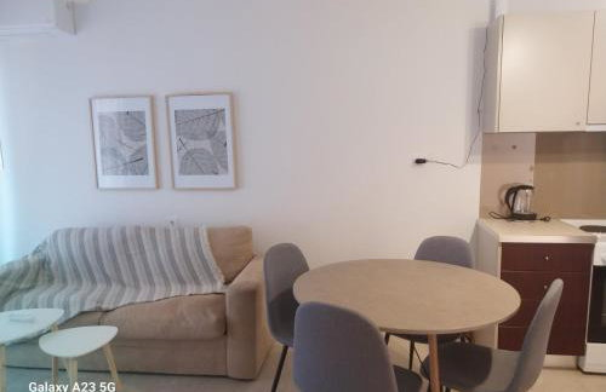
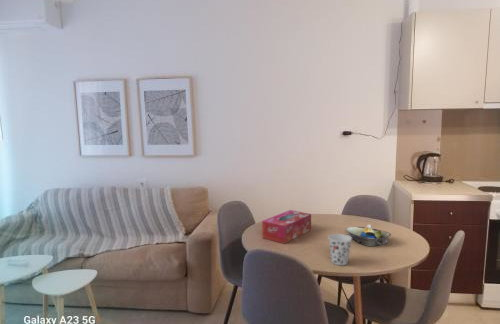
+ cup [327,233,353,266]
+ tissue box [261,209,312,245]
+ decorative bowl [345,223,392,247]
